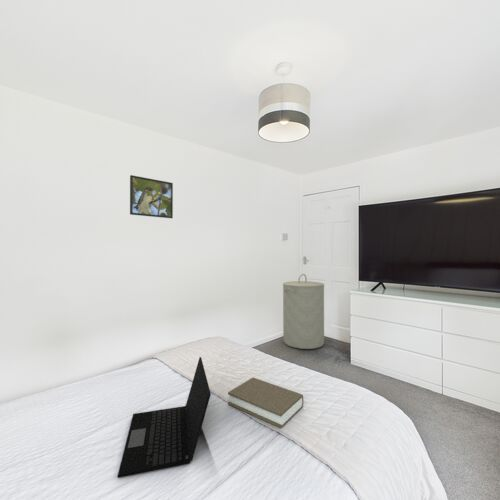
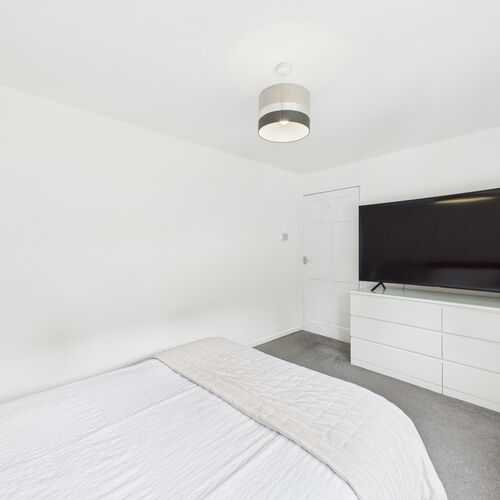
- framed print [129,174,174,219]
- laptop [117,356,212,479]
- laundry hamper [282,273,325,350]
- book [227,377,305,429]
